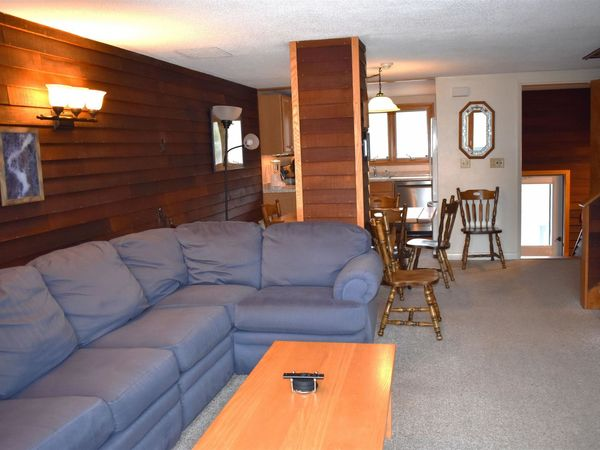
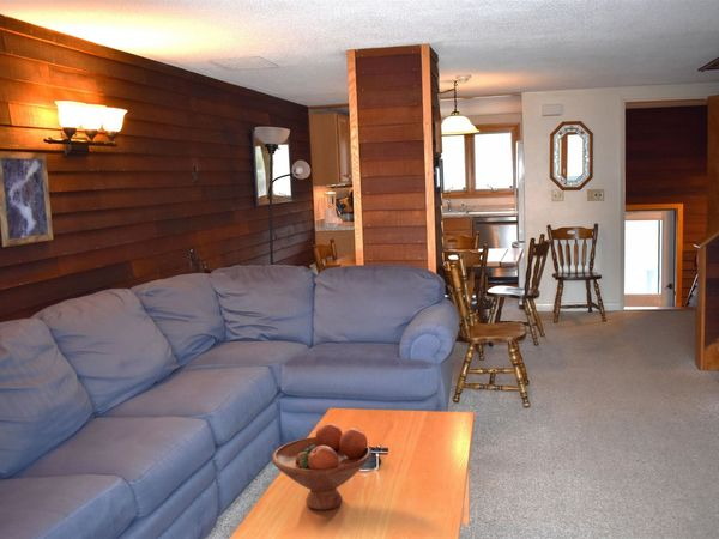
+ fruit bowl [271,423,373,511]
